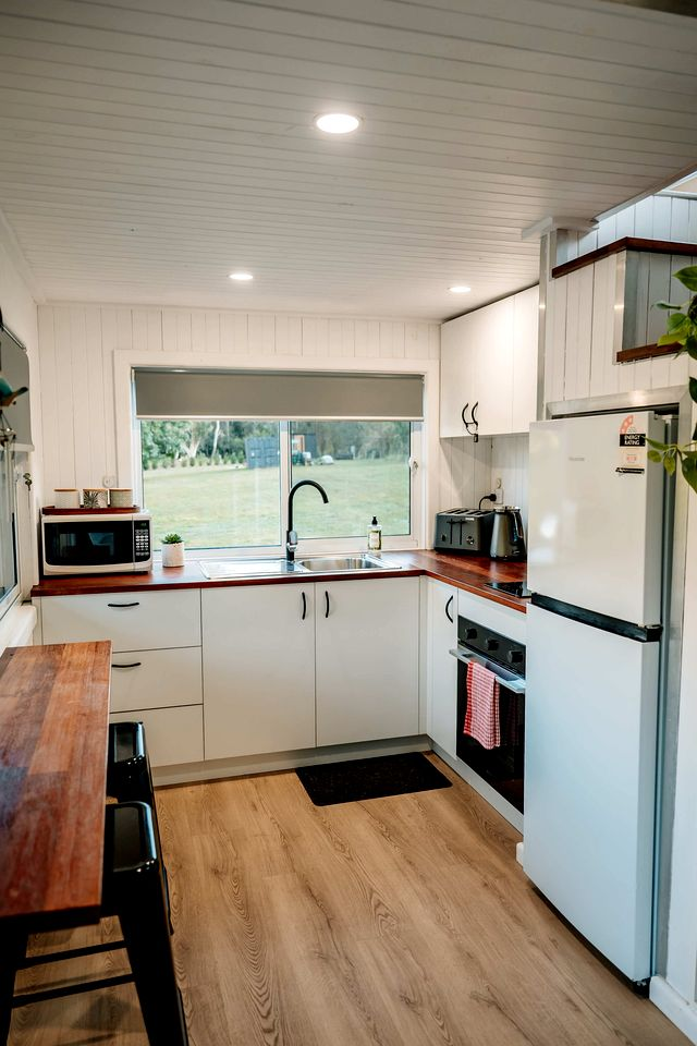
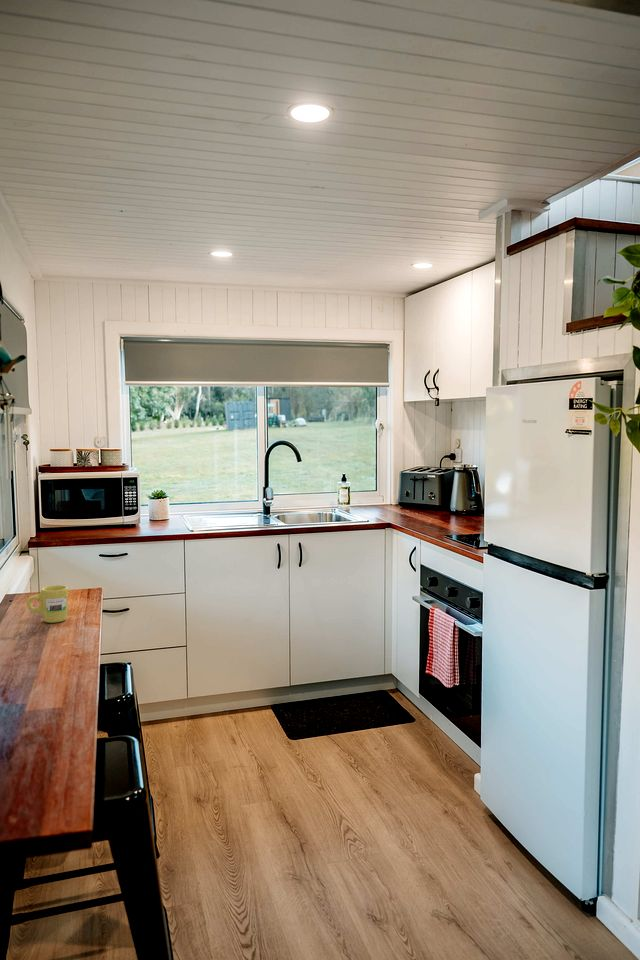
+ mug [26,584,69,624]
